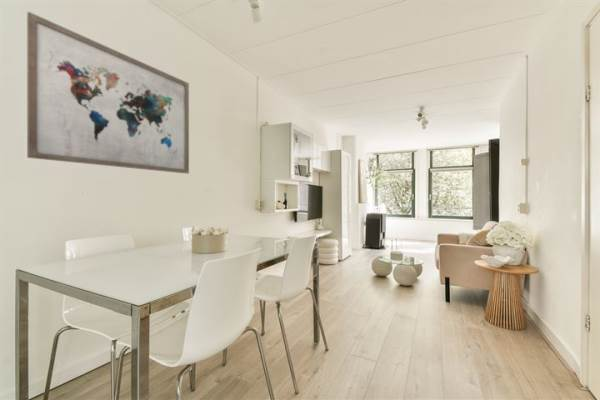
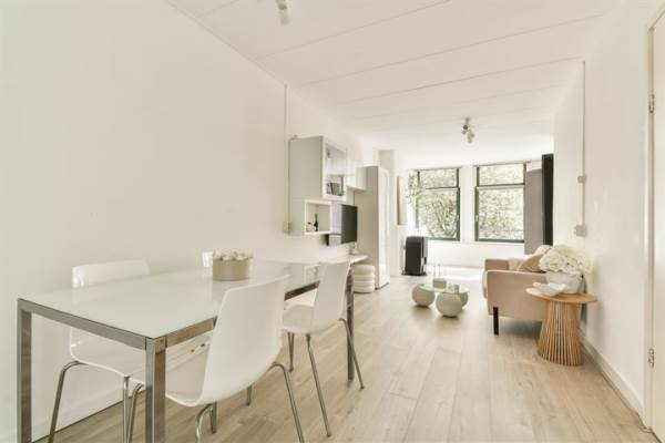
- wall art [26,11,190,175]
